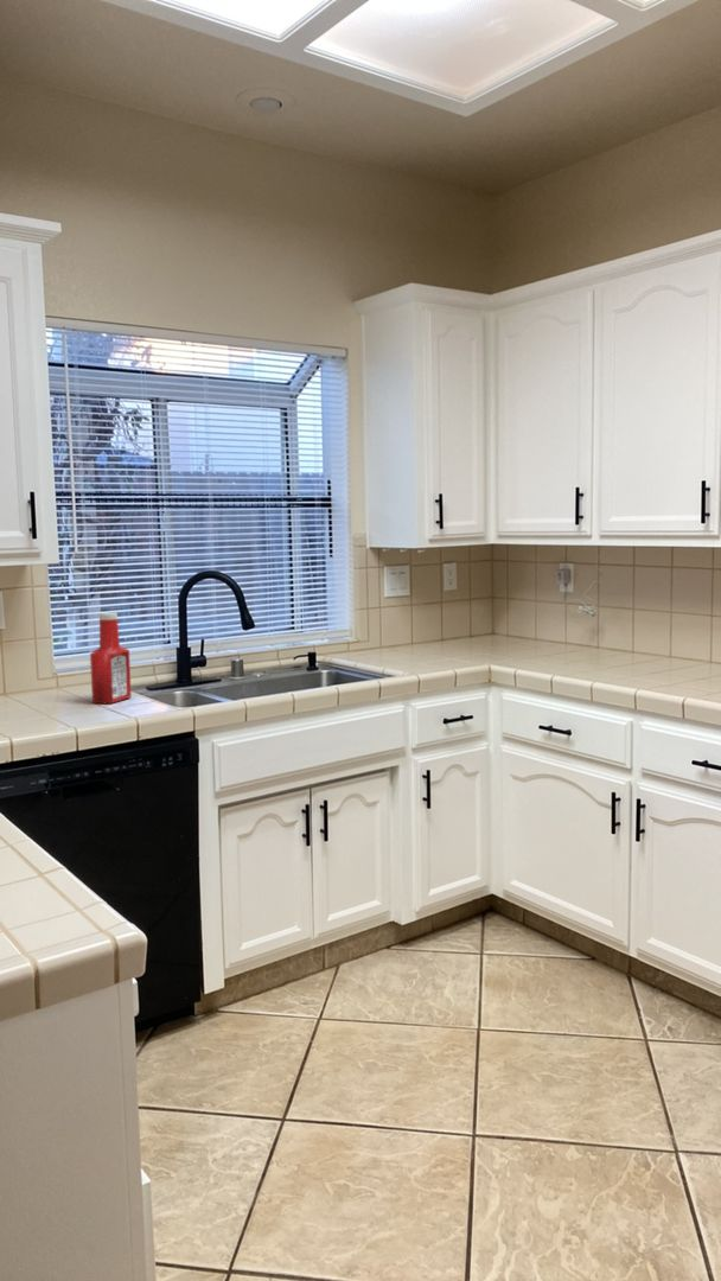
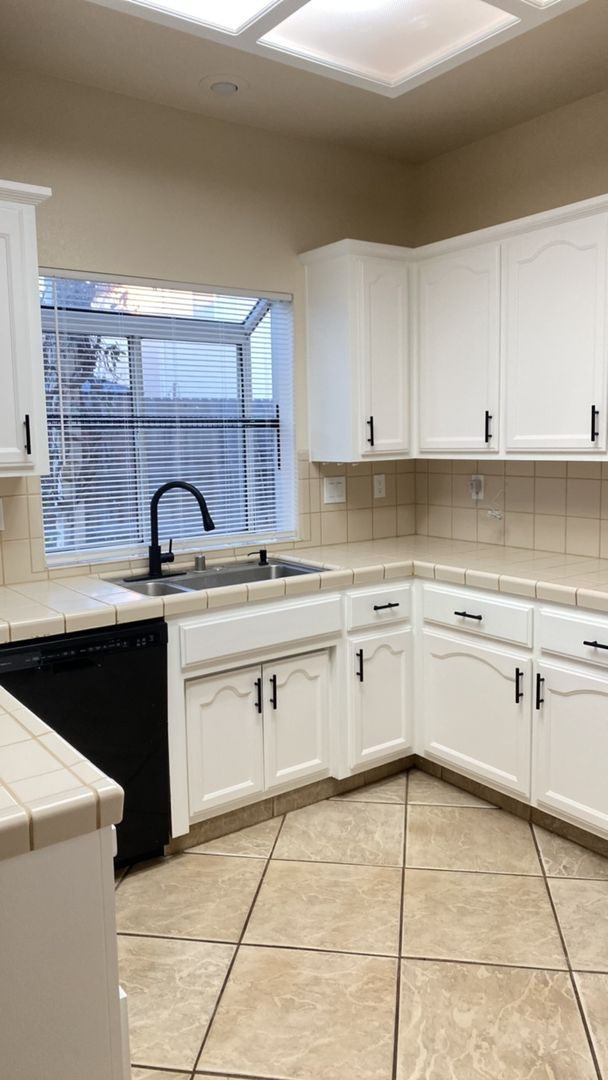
- soap bottle [89,612,133,705]
